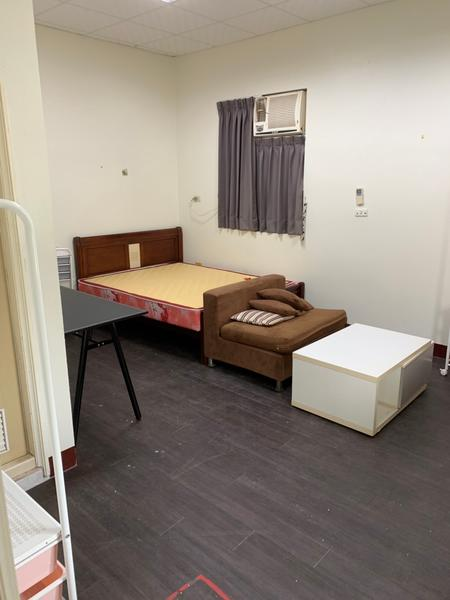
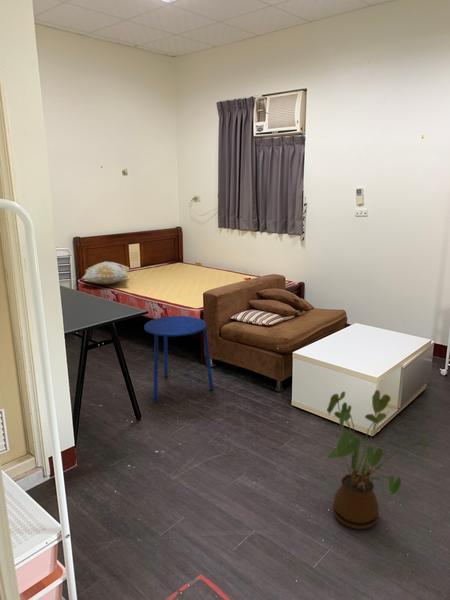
+ decorative pillow [81,261,130,285]
+ side table [143,315,214,404]
+ house plant [326,389,430,530]
